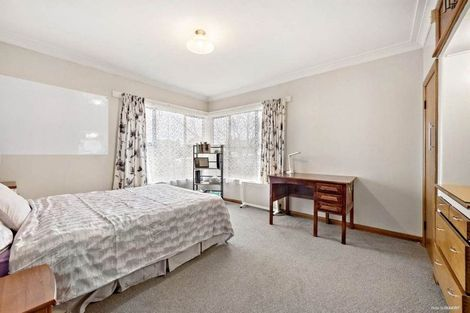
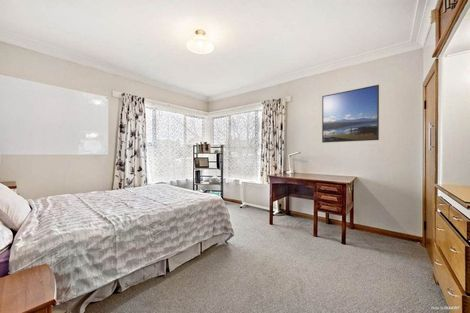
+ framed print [321,84,380,144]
